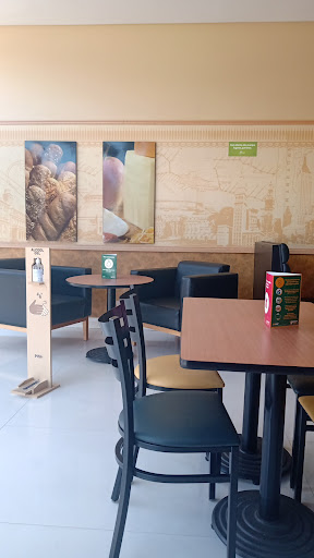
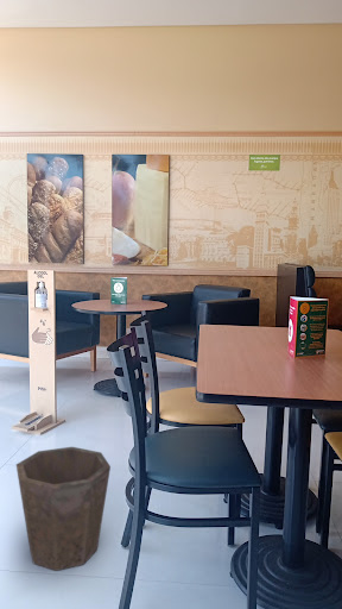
+ waste bin [15,446,112,572]
